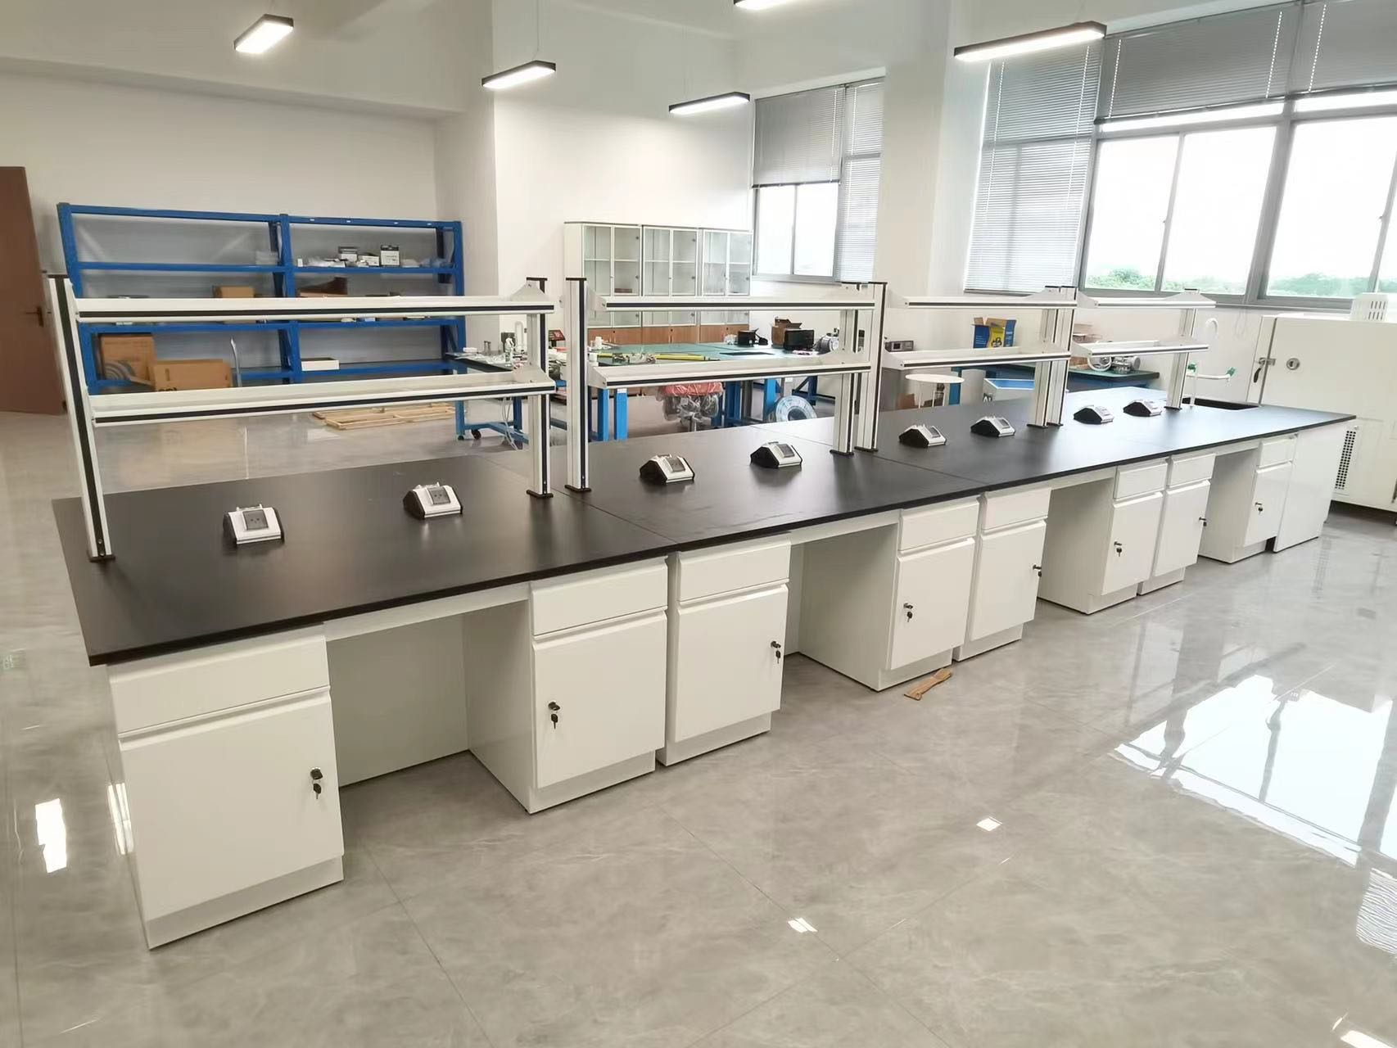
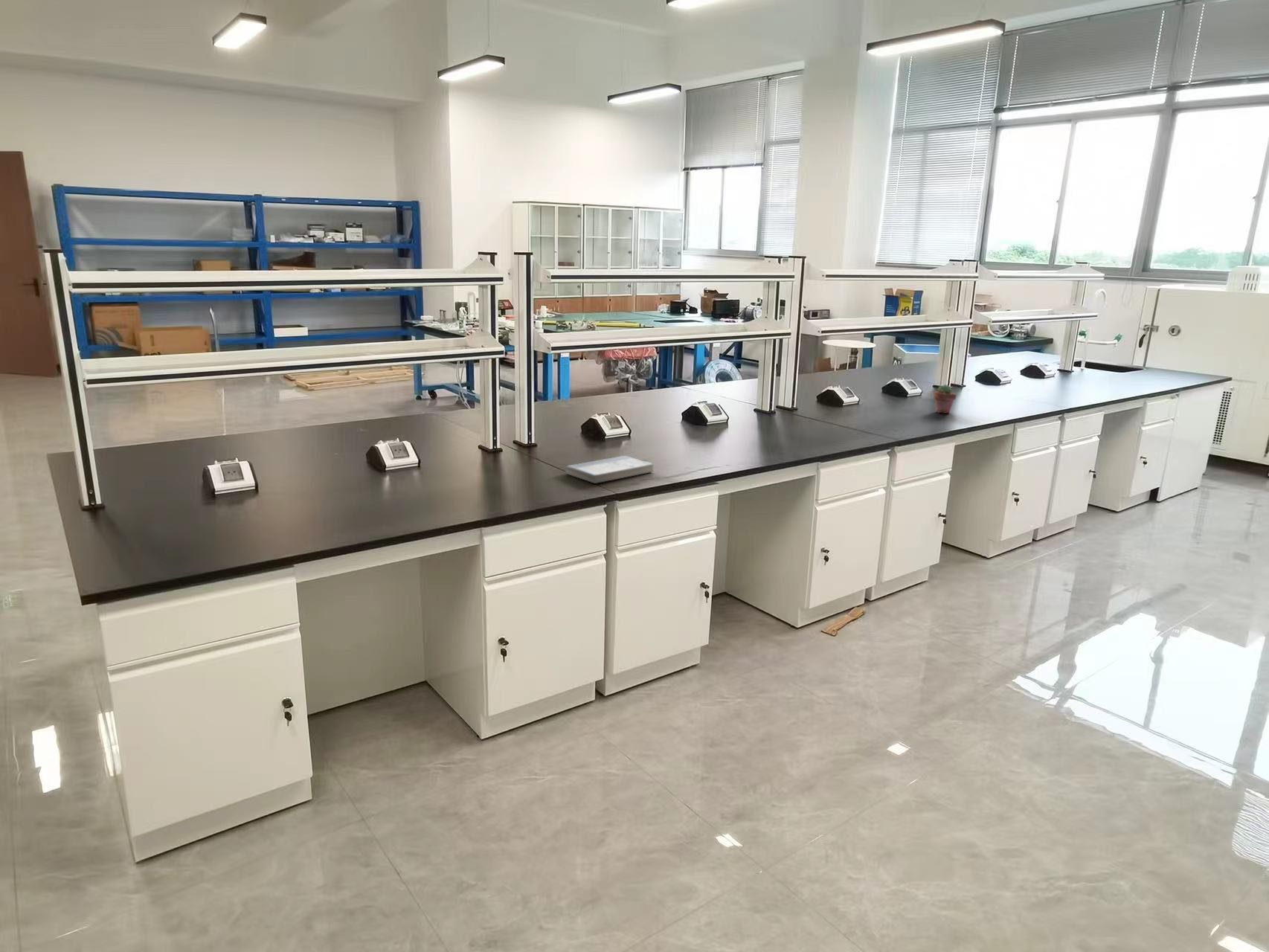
+ book [565,455,655,484]
+ potted succulent [934,384,957,414]
